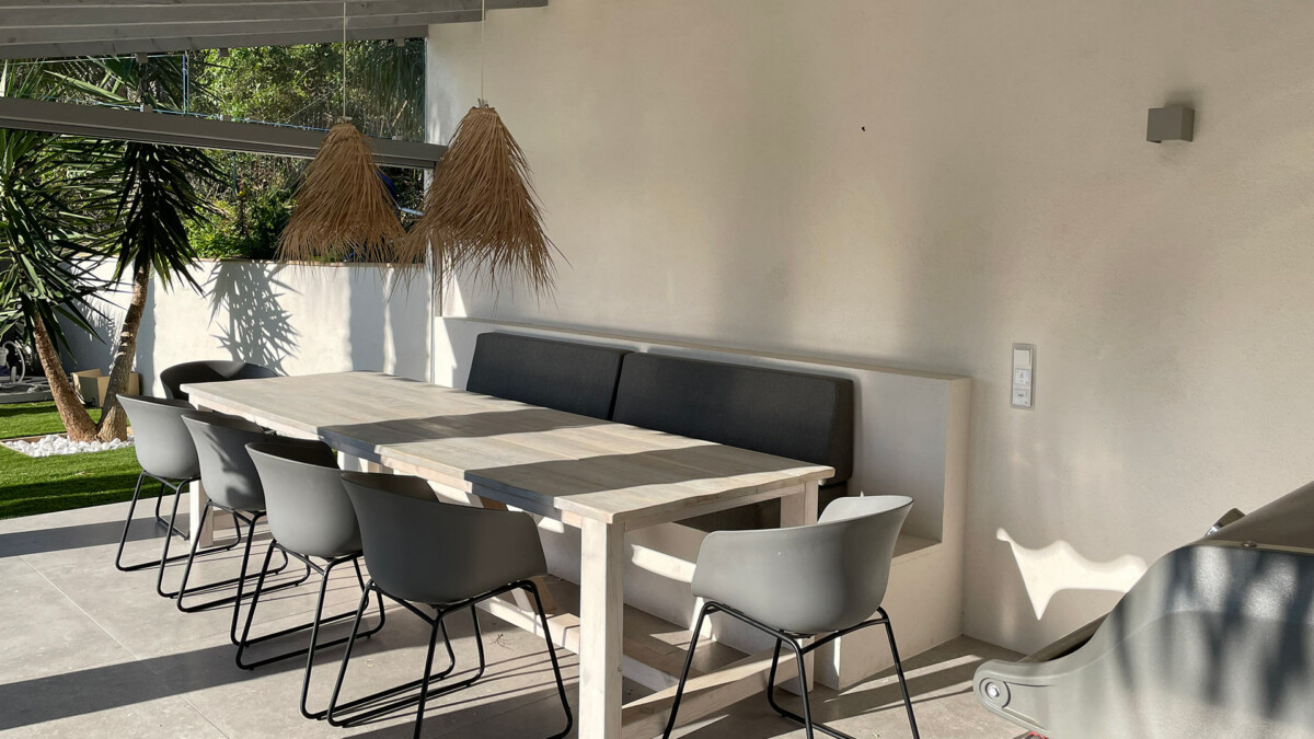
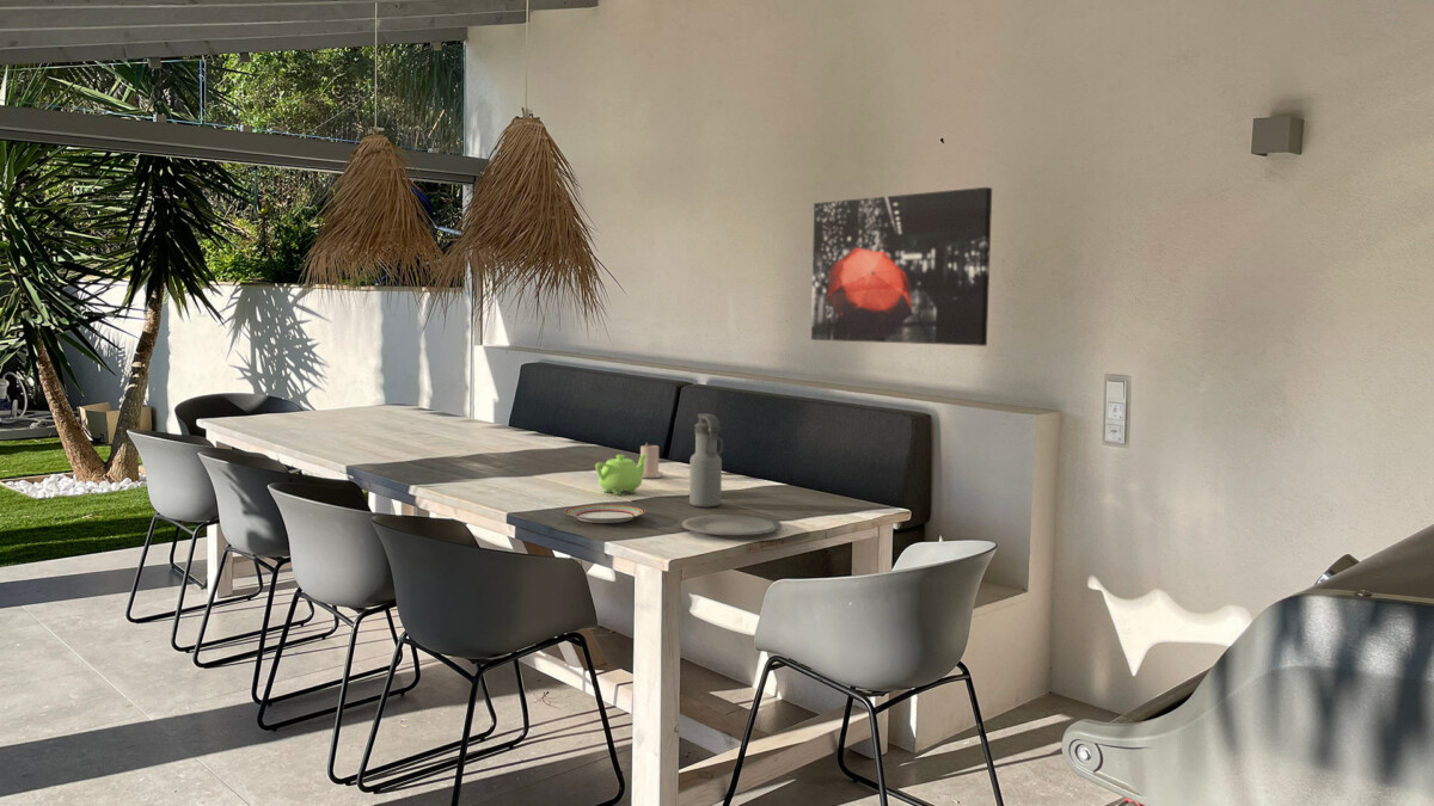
+ water bottle [688,413,724,509]
+ candle [639,442,664,479]
+ wall art [810,186,993,347]
+ plate [564,503,646,524]
+ plate [681,513,784,536]
+ teapot [594,454,648,496]
